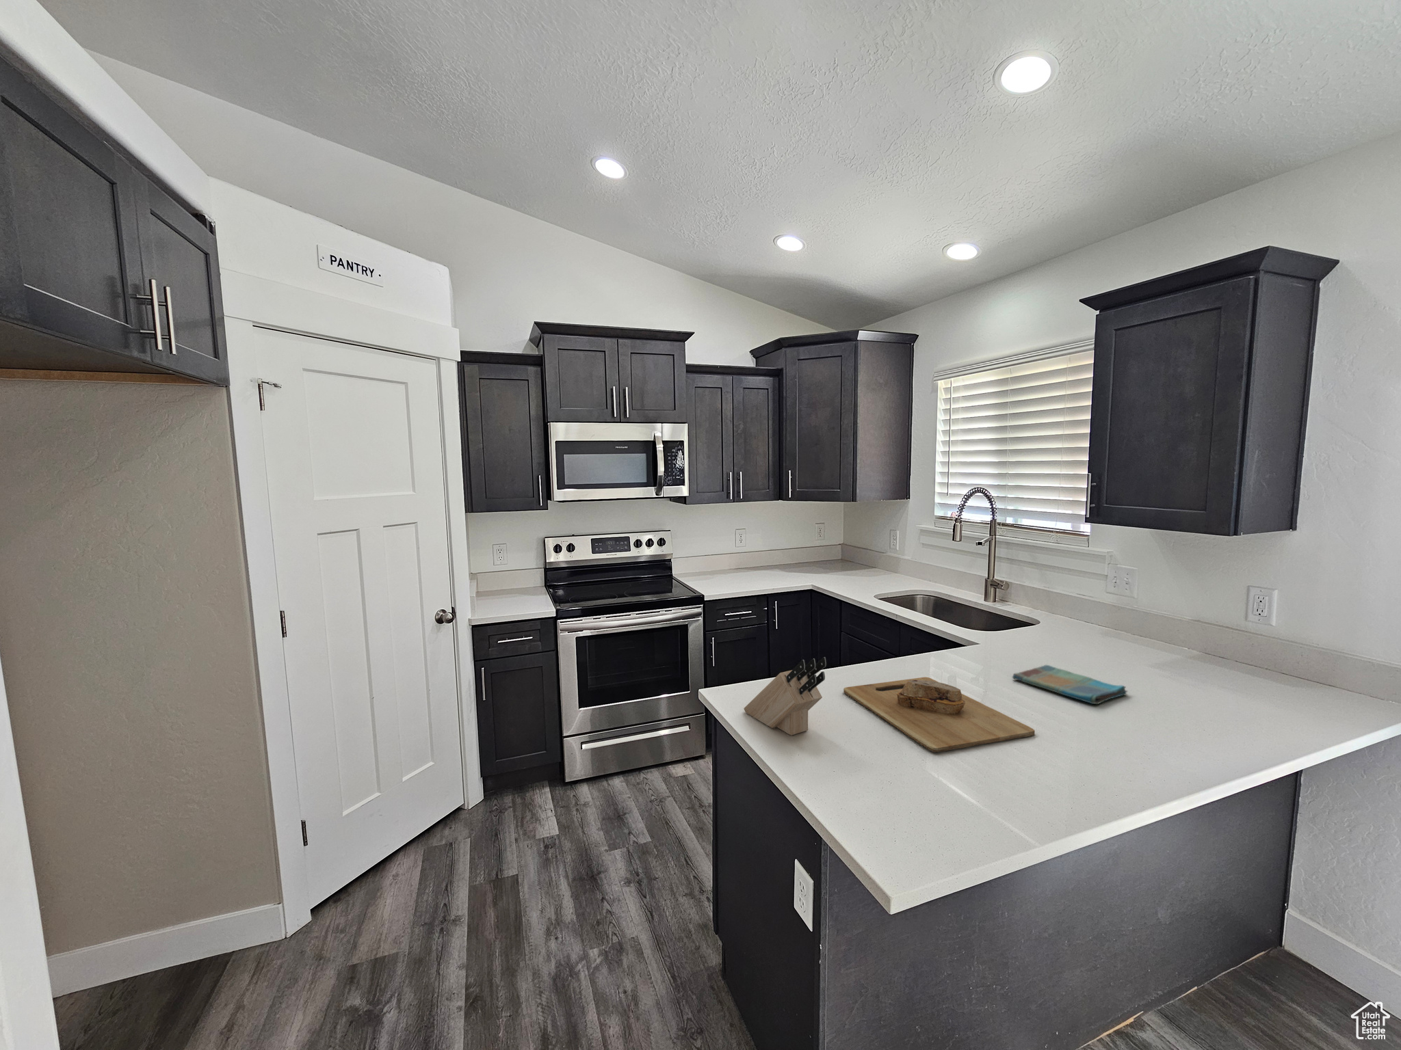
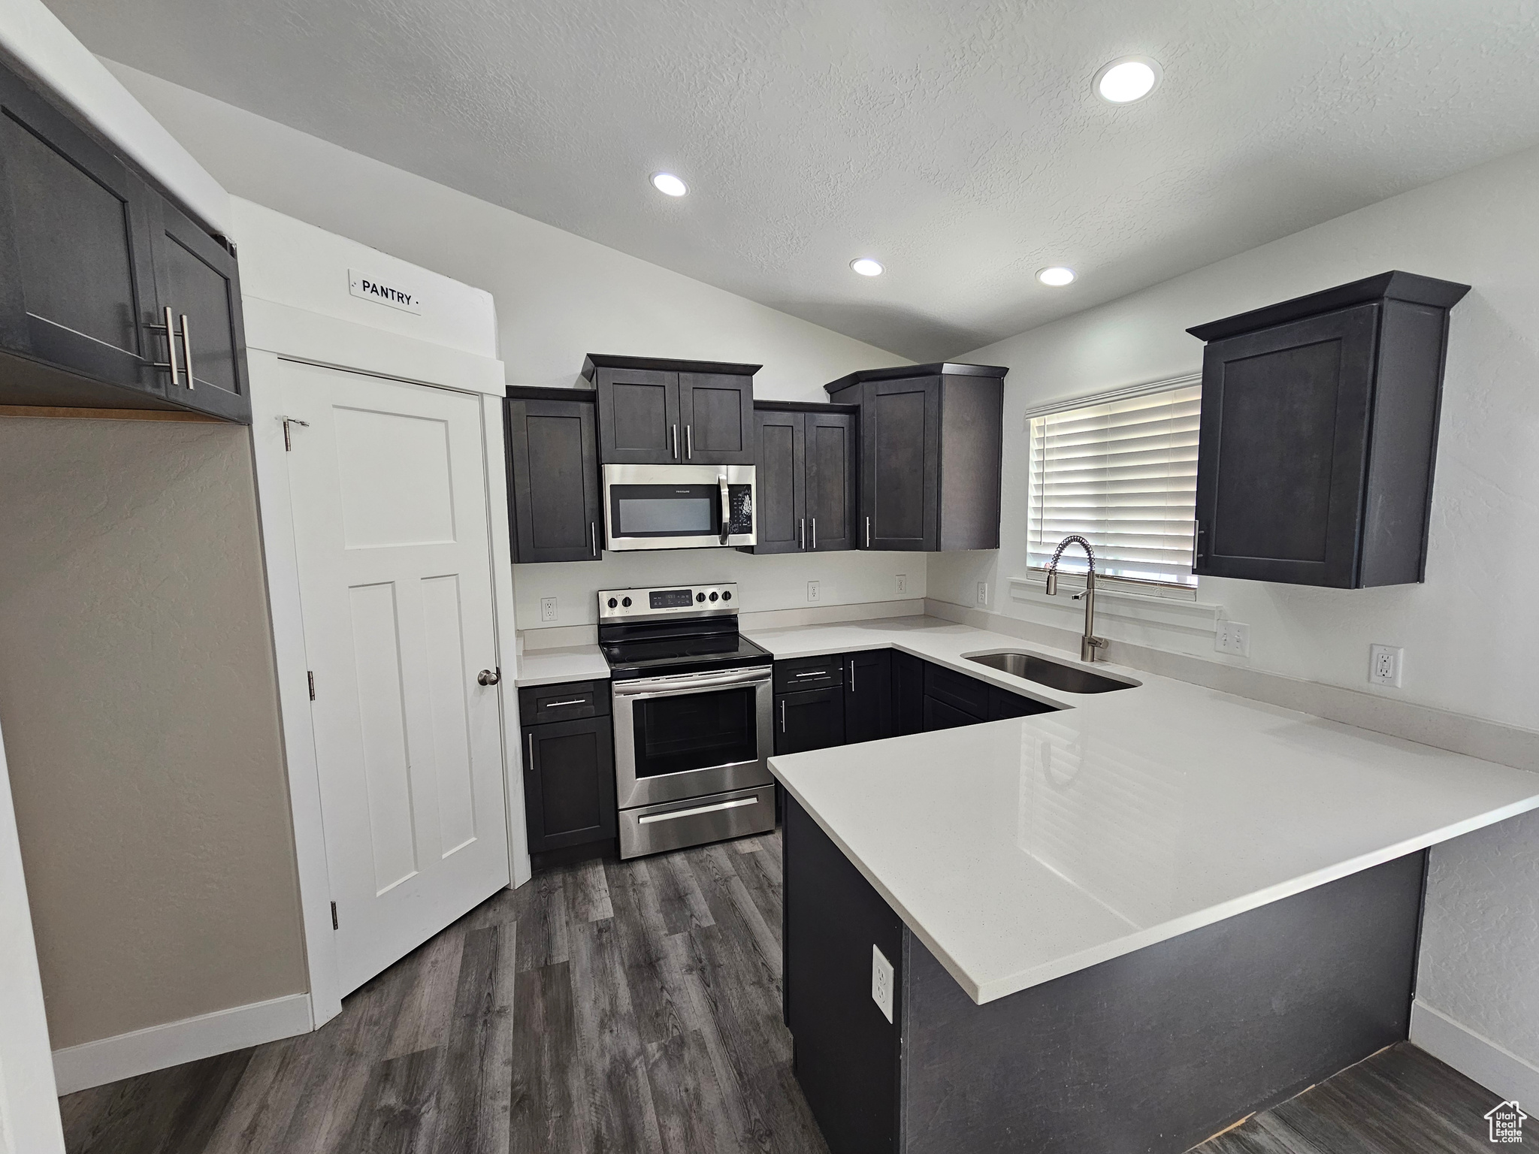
- cutting board [843,677,1035,752]
- dish towel [1012,664,1129,705]
- knife block [742,656,827,737]
